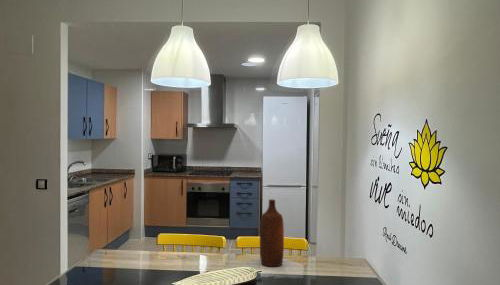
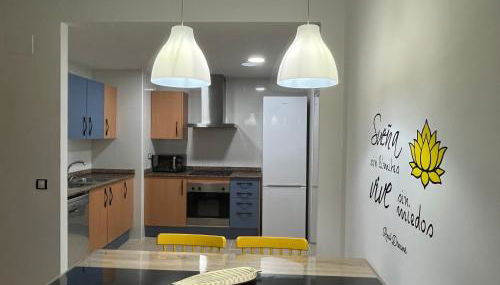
- bottle [259,198,285,268]
